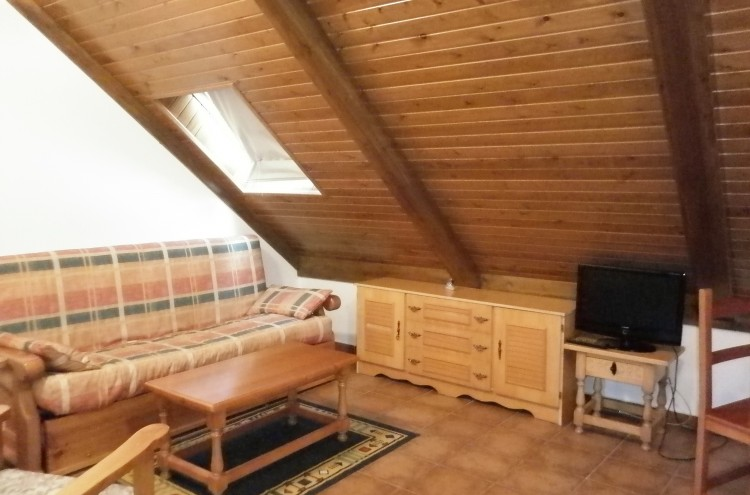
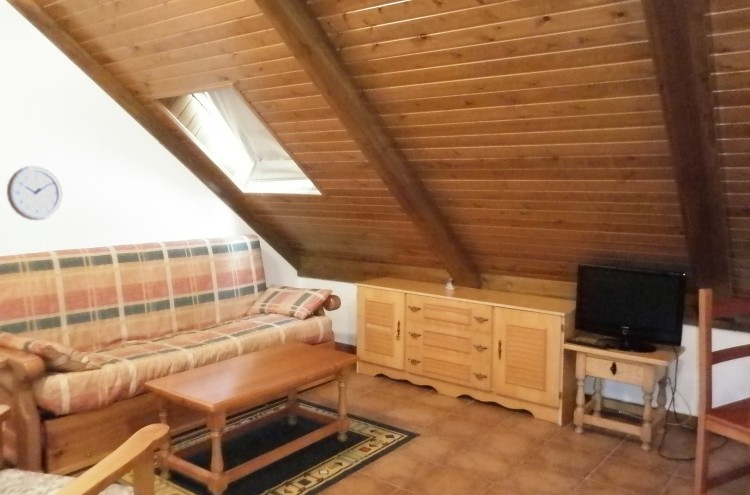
+ wall clock [6,165,64,221]
